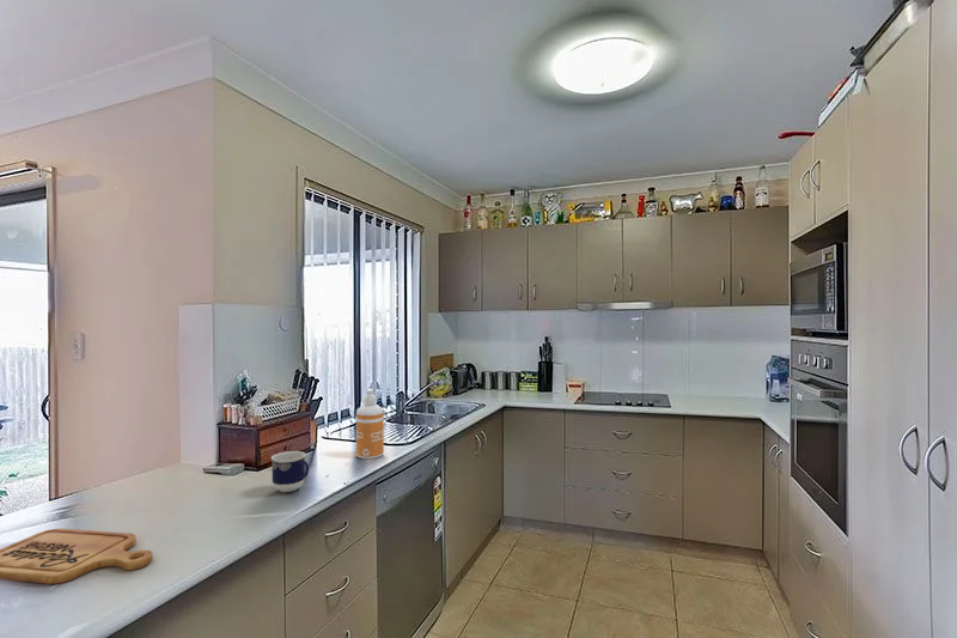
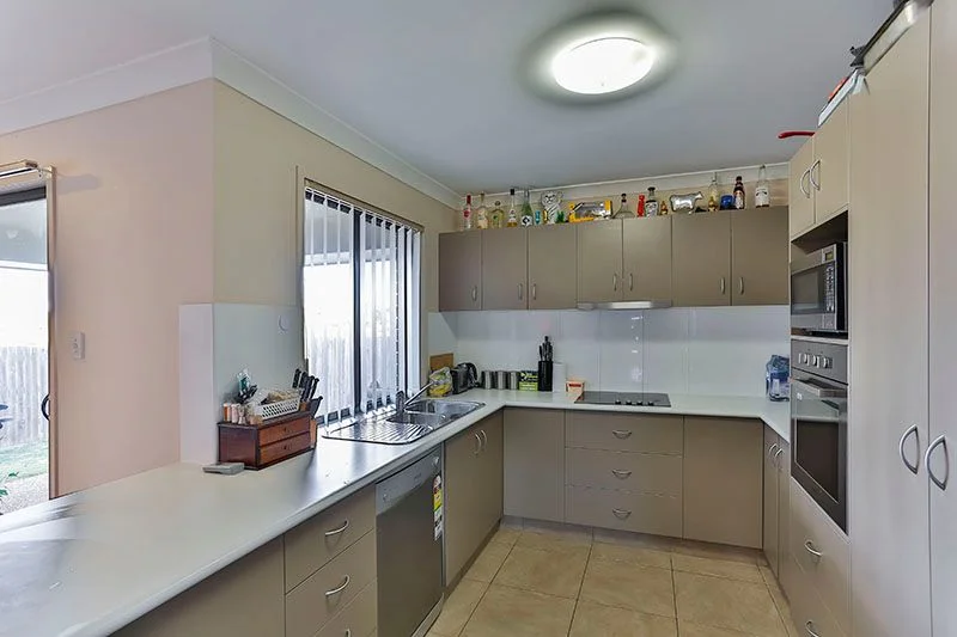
- cup [270,450,310,493]
- soap dispenser [355,388,385,460]
- cutting board [0,528,154,585]
